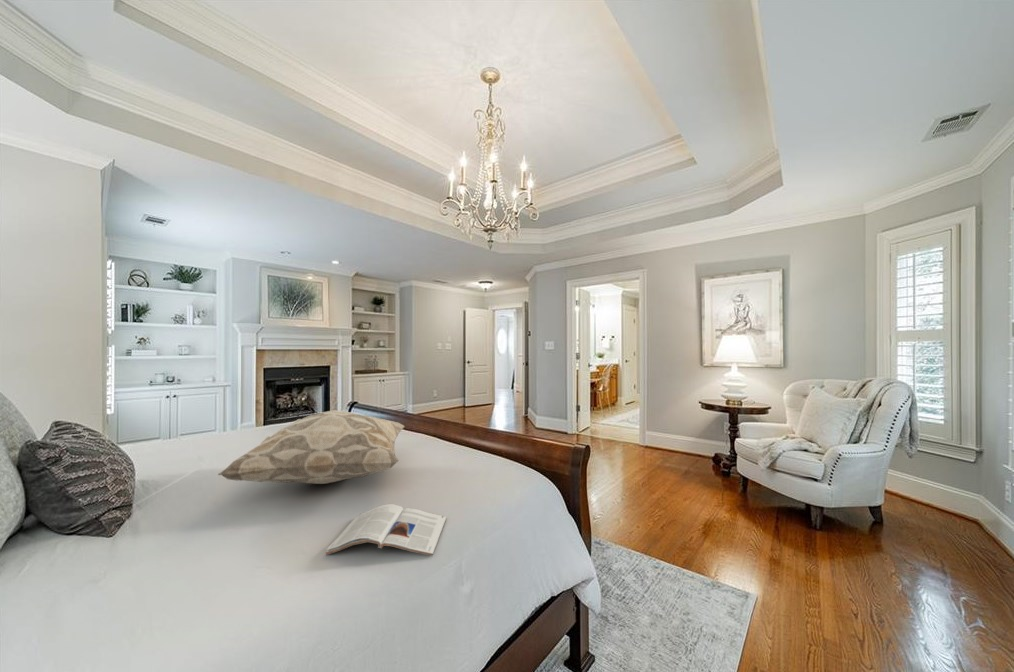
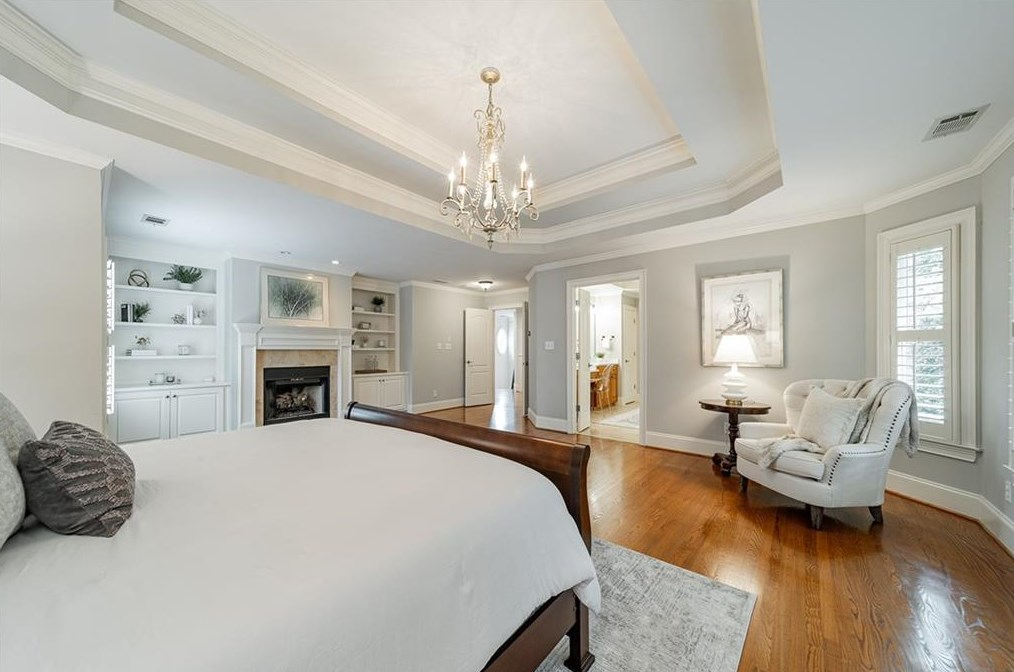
- magazine [325,503,447,557]
- decorative pillow [217,409,406,485]
